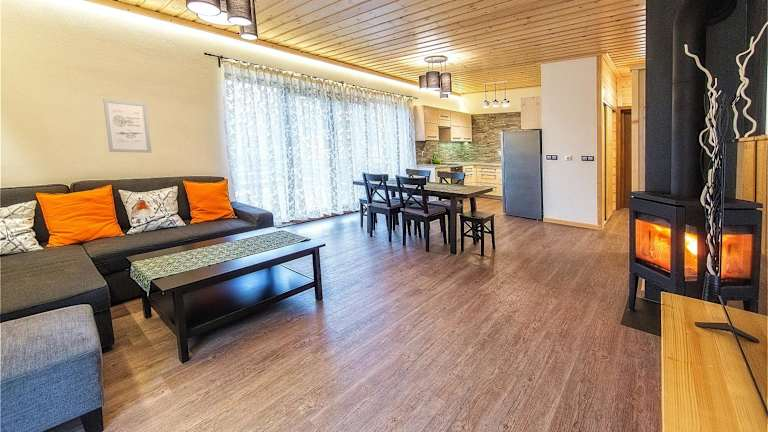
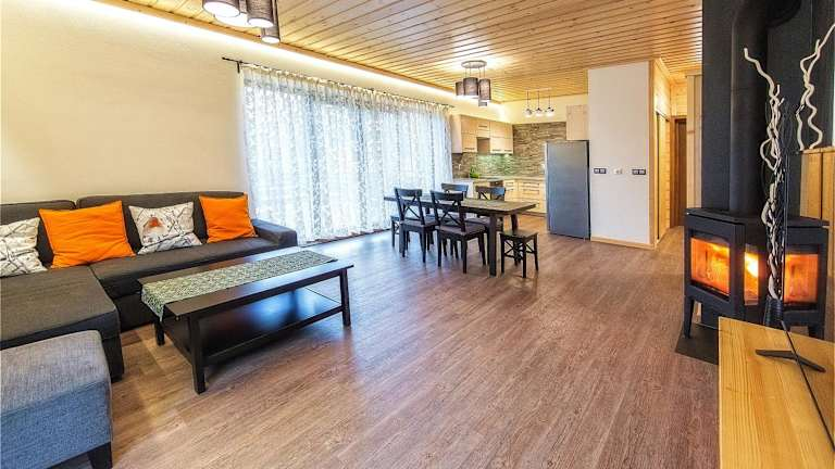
- wall art [102,98,152,154]
